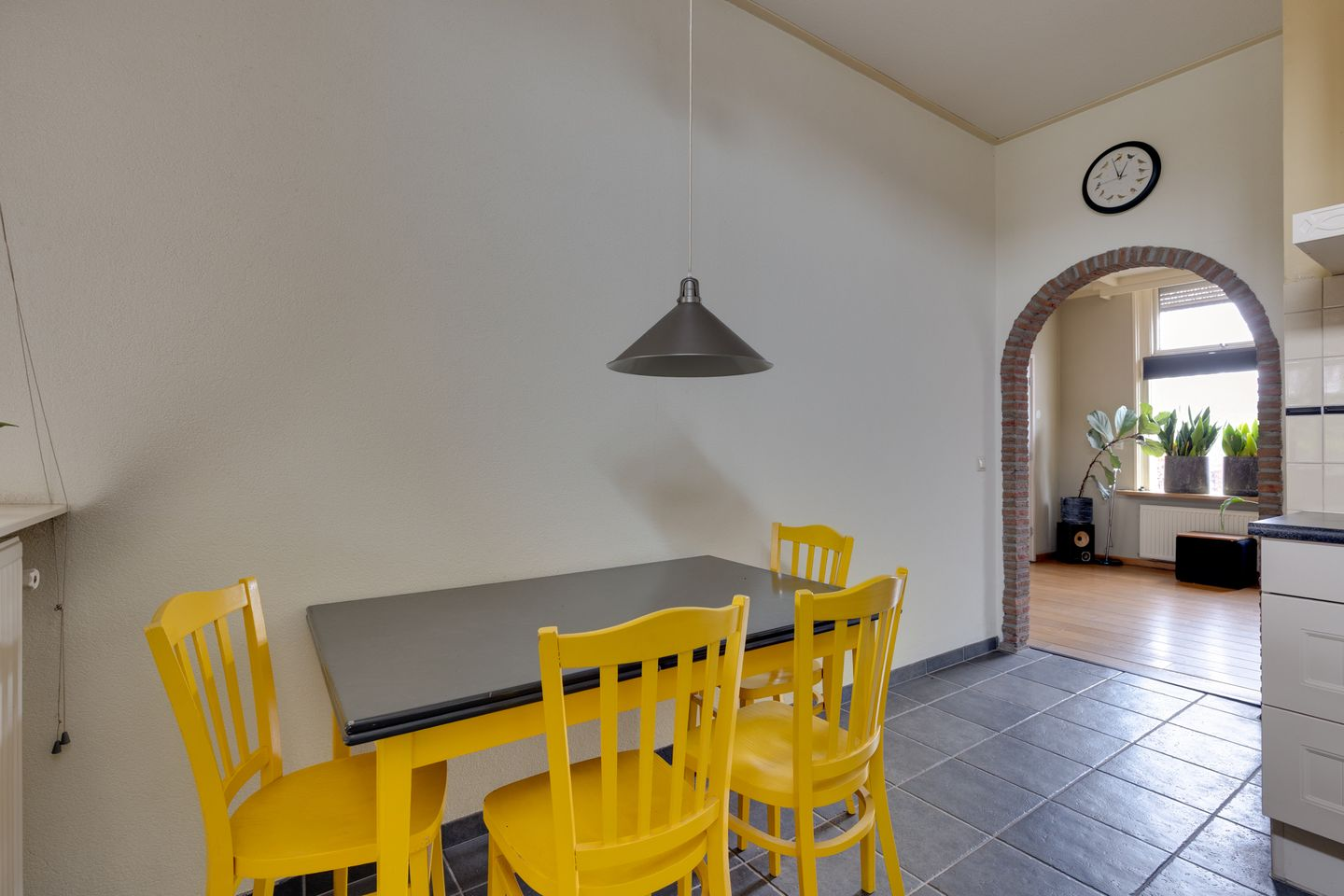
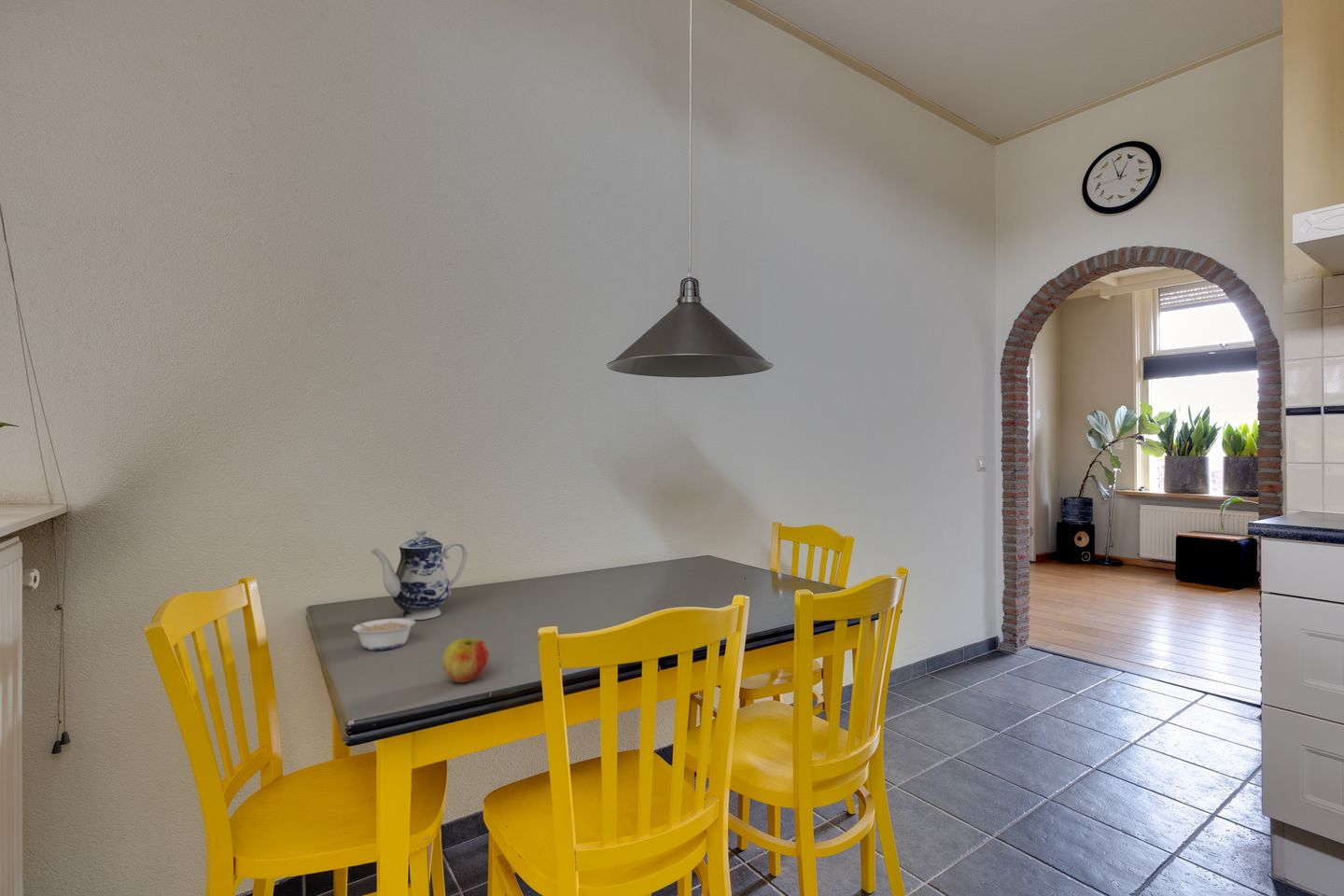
+ teapot [370,525,469,621]
+ apple [441,637,490,683]
+ legume [345,617,416,651]
